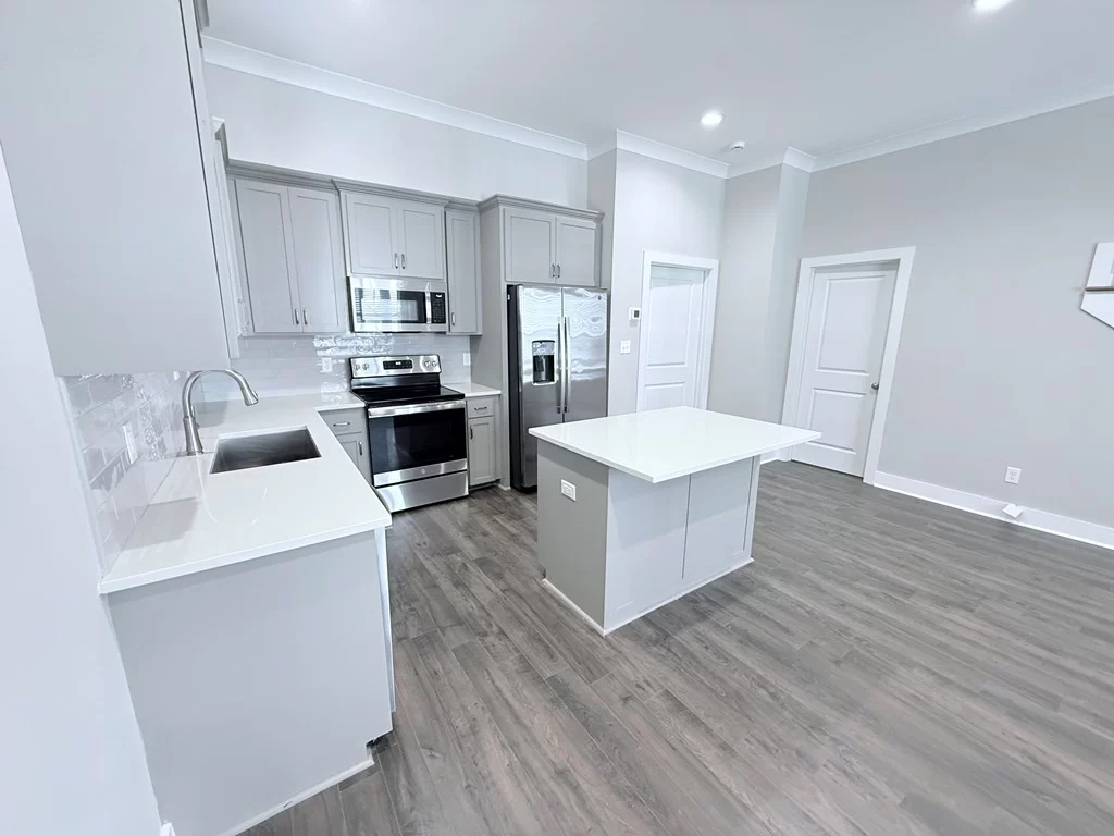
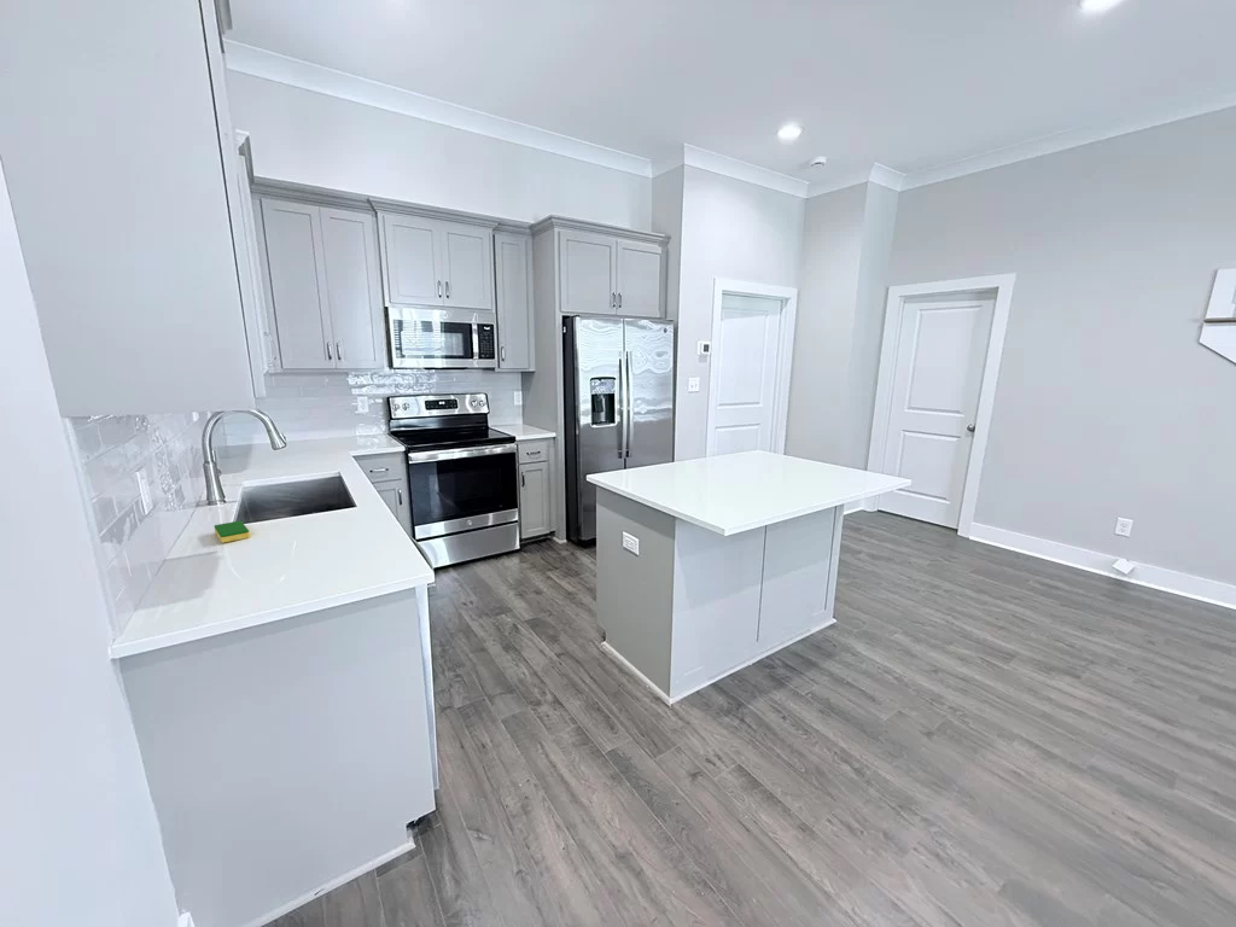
+ dish sponge [212,520,251,544]
